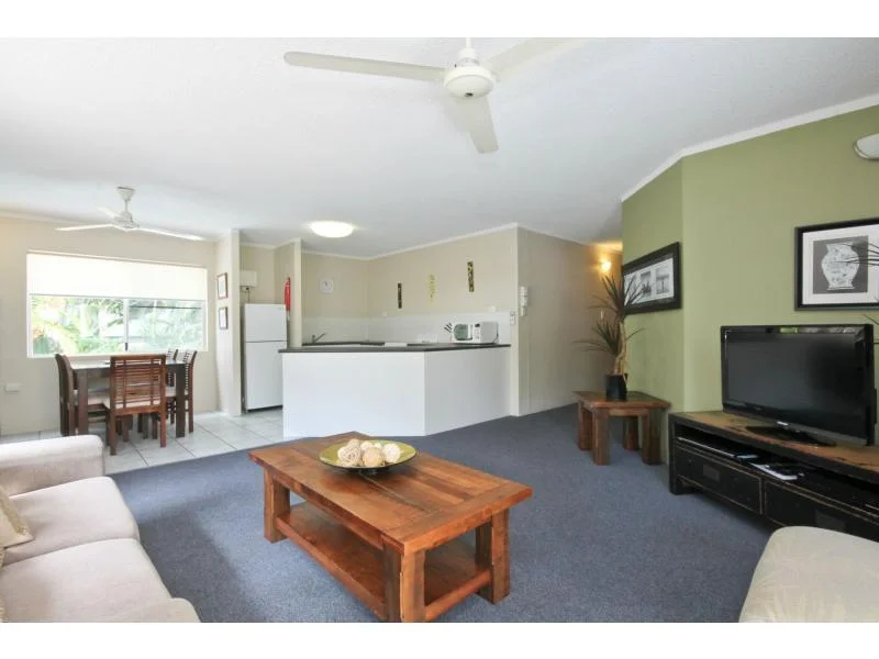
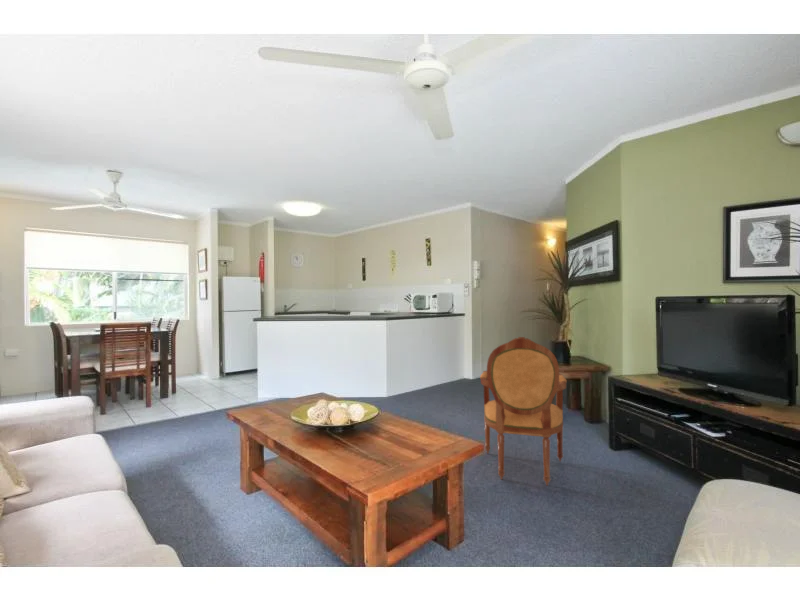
+ armchair [479,336,568,487]
